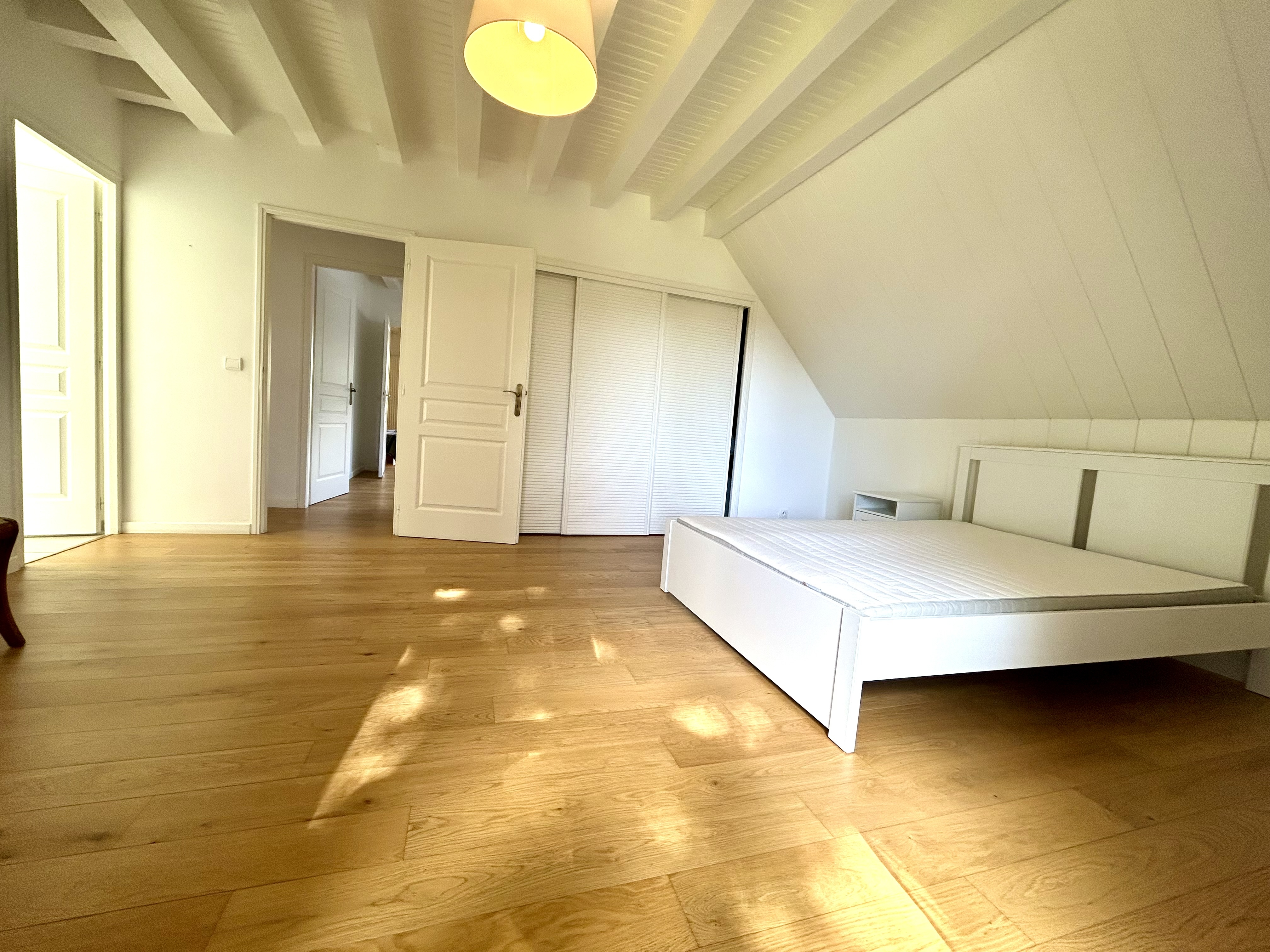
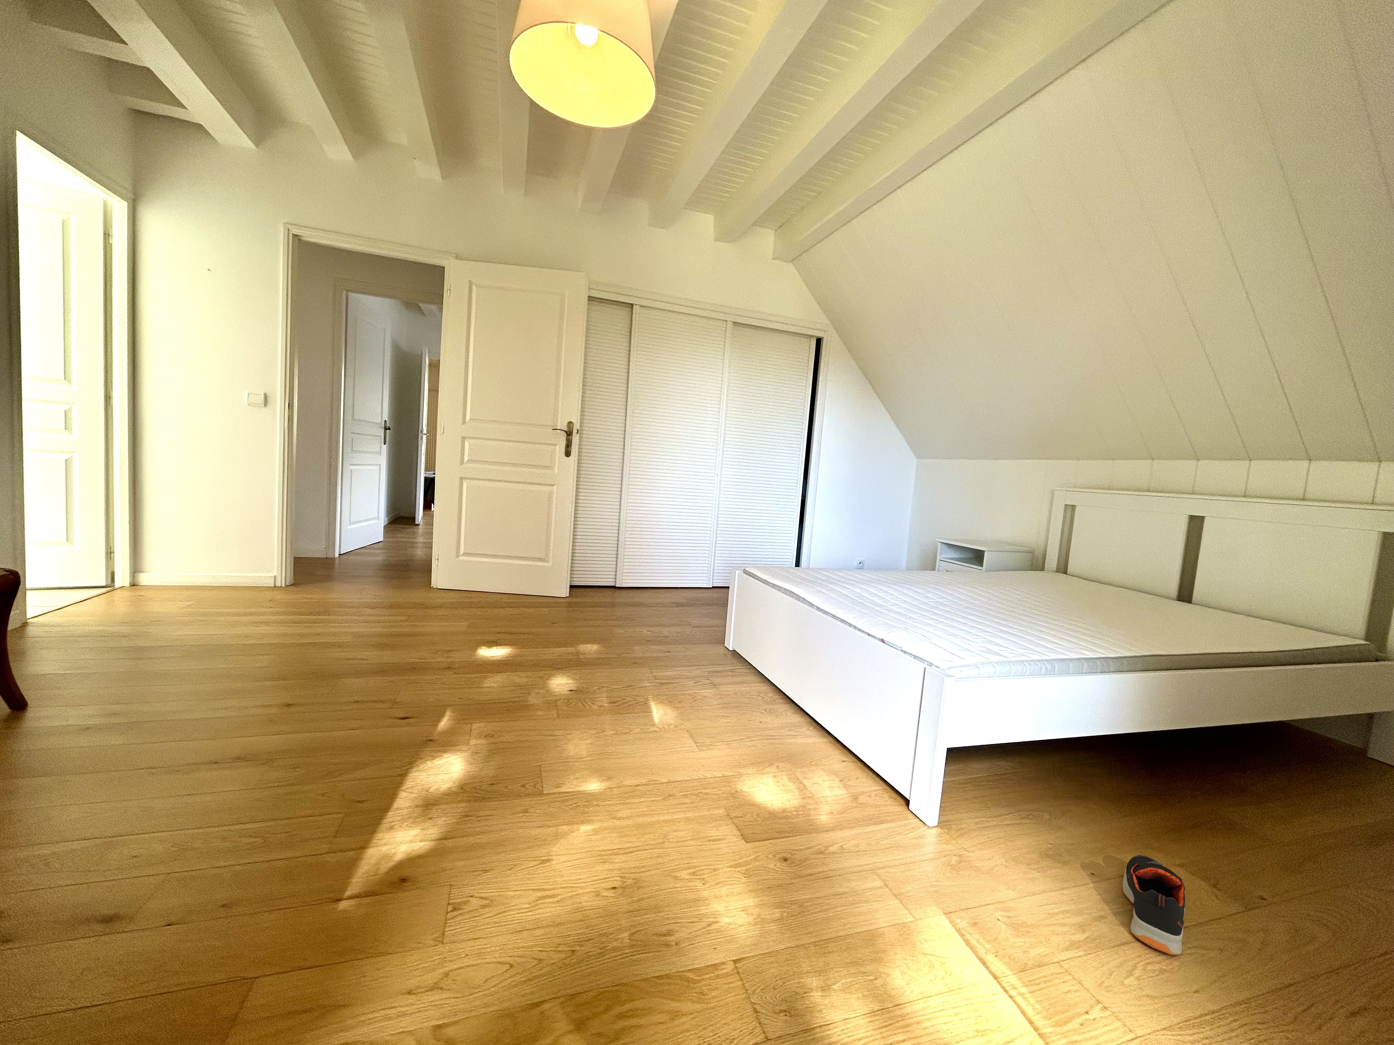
+ shoe [1122,855,1185,956]
